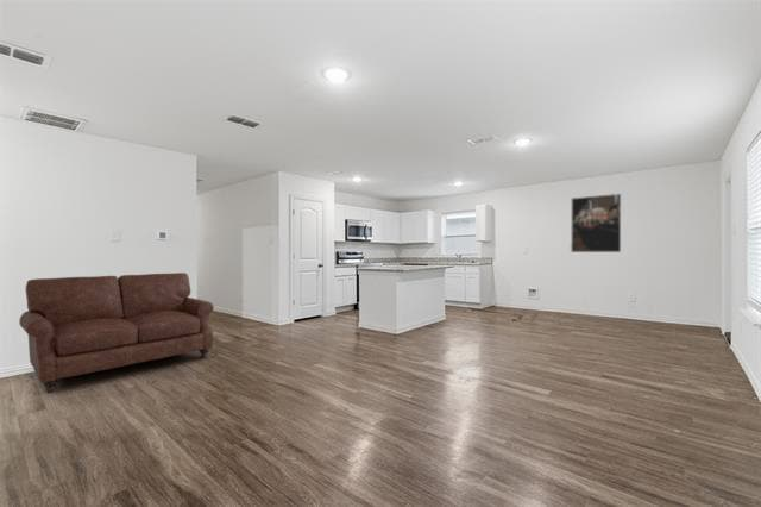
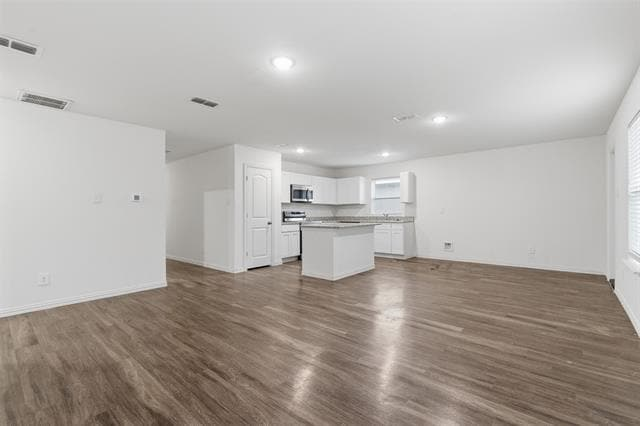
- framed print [570,193,622,254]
- sofa [18,271,215,394]
